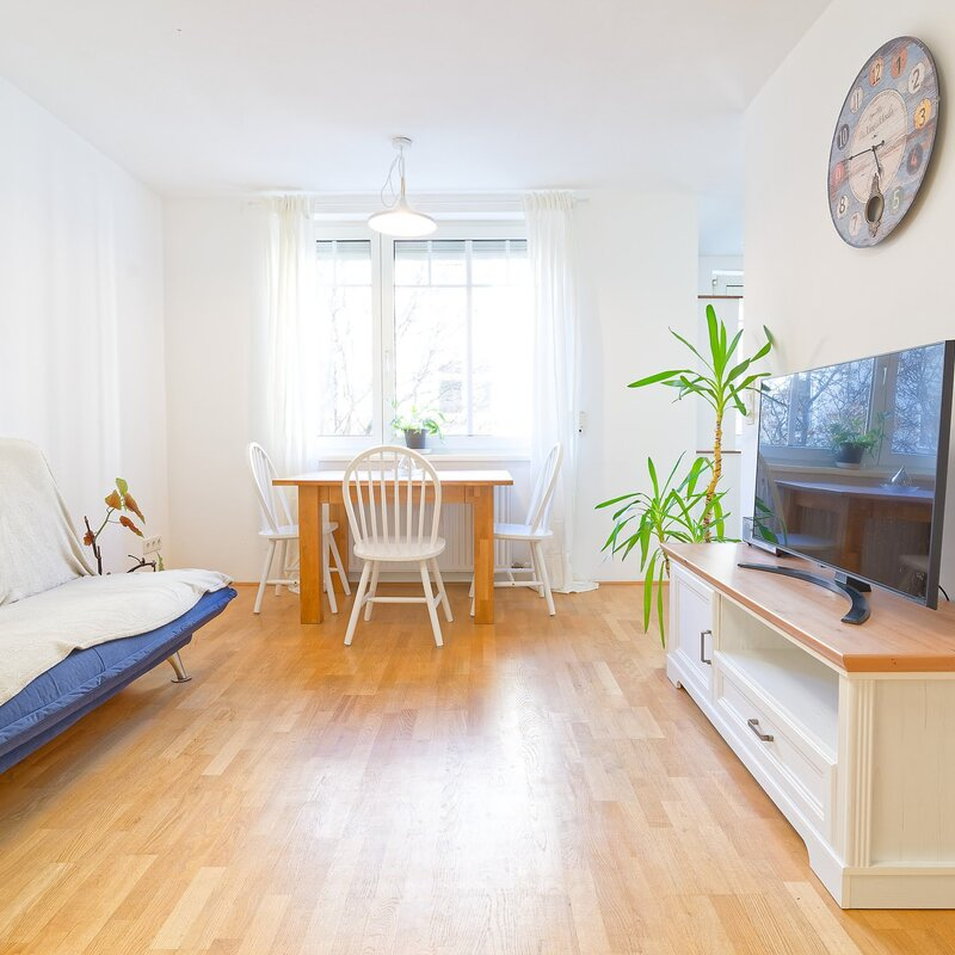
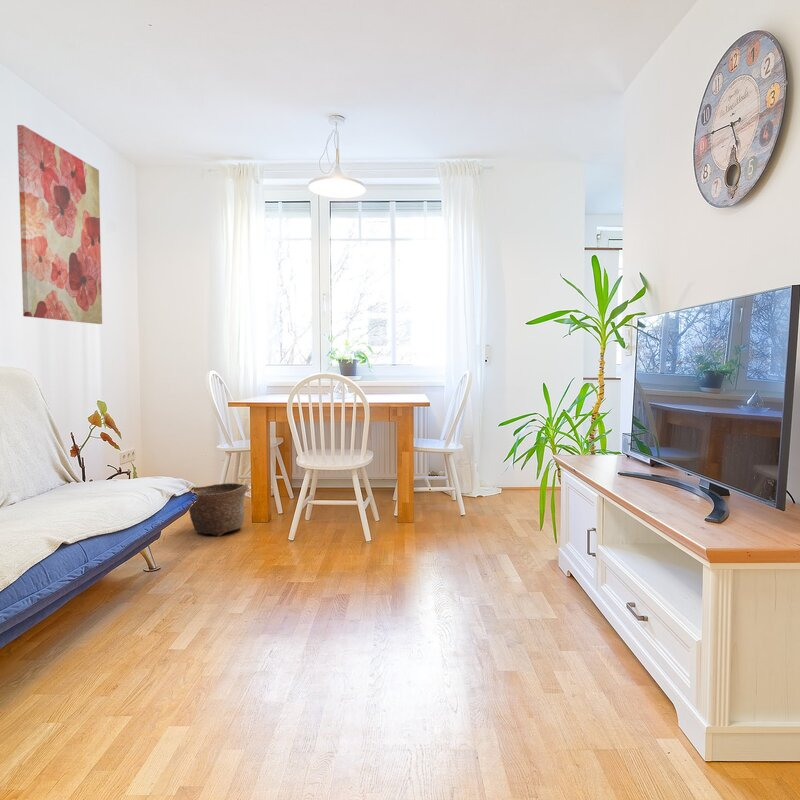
+ basket [188,482,249,538]
+ wall art [16,124,103,325]
